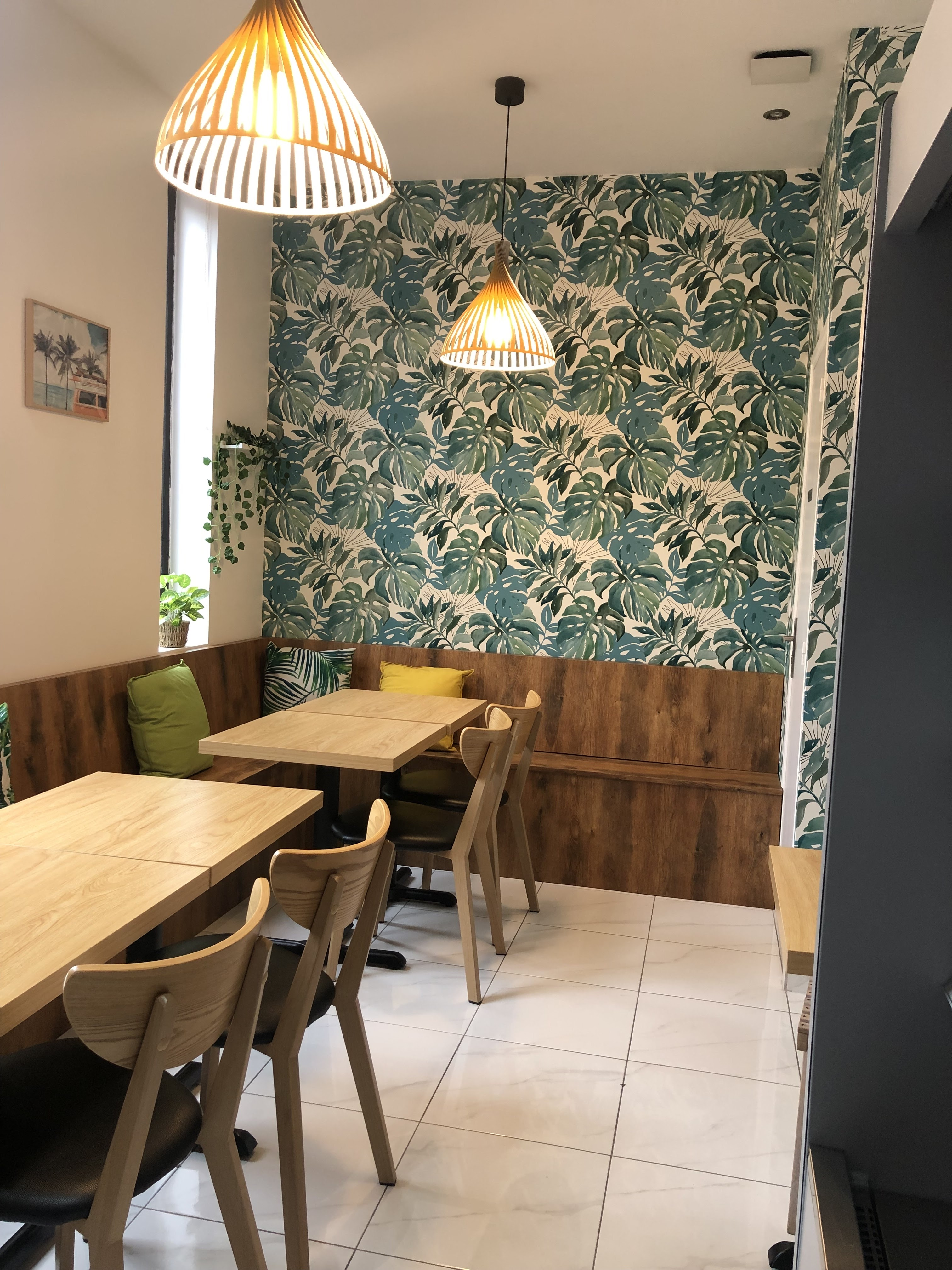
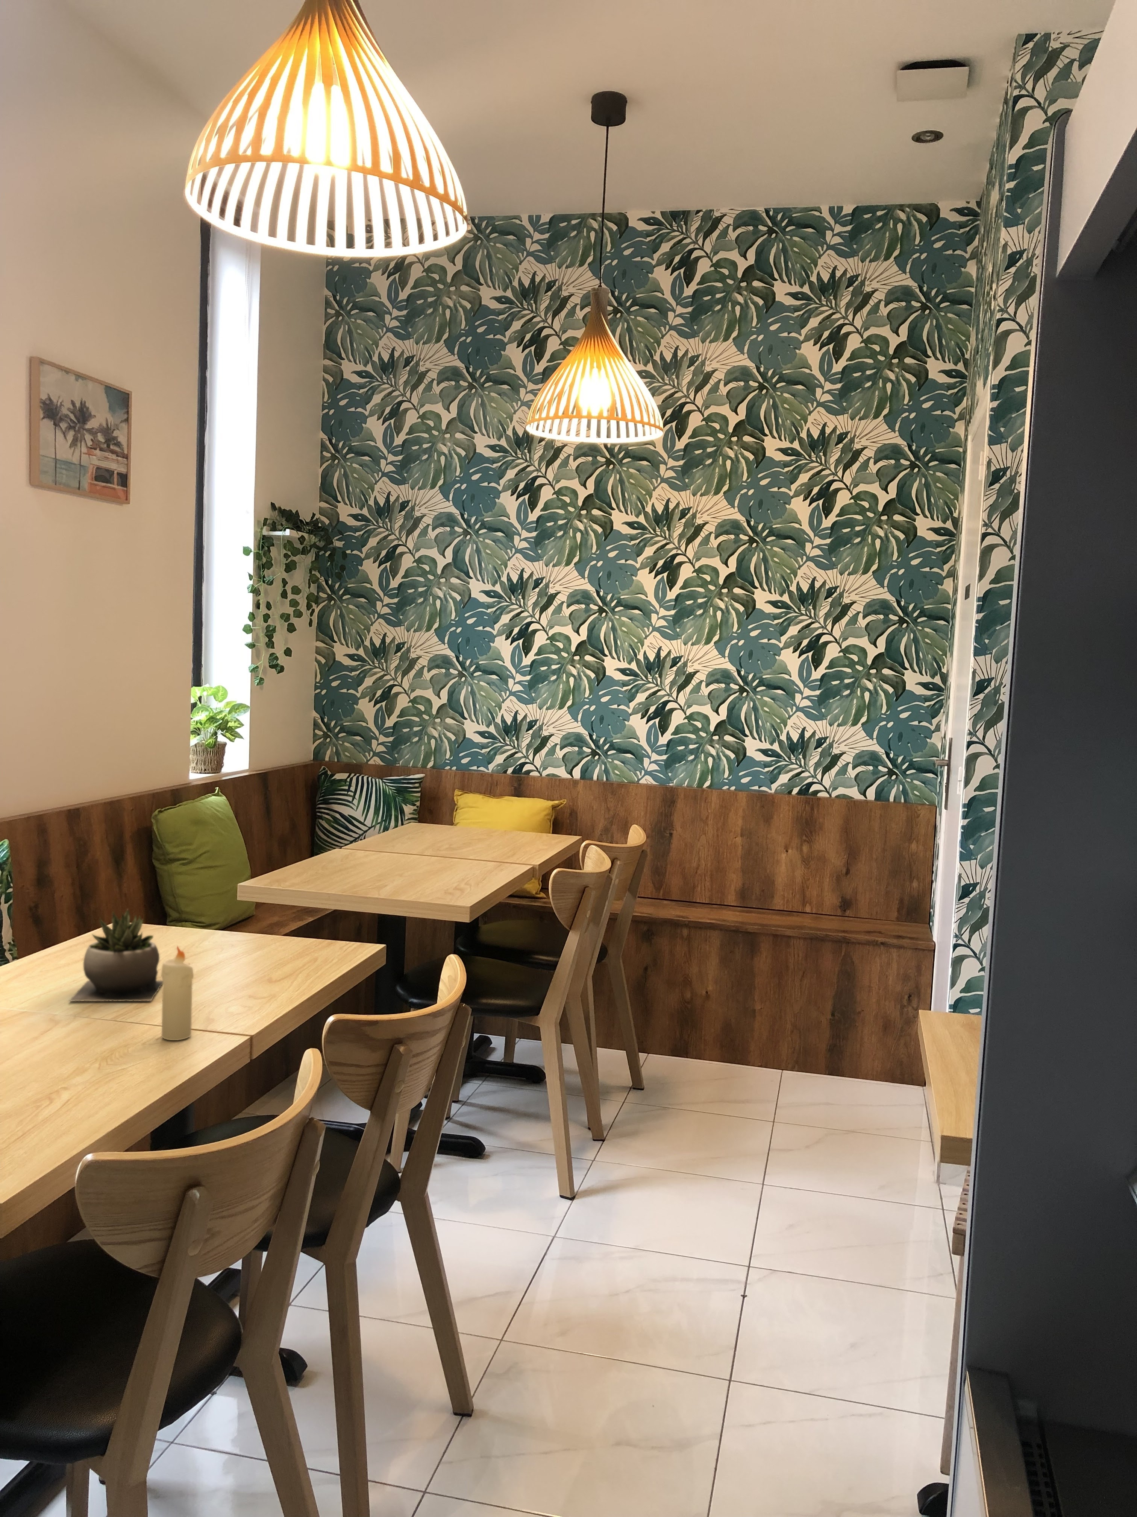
+ succulent plant [68,909,162,1001]
+ candle [160,946,193,1040]
